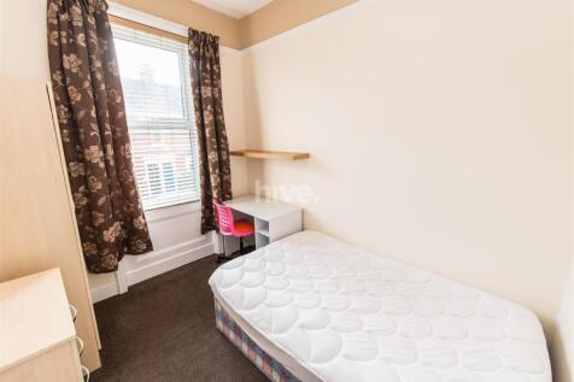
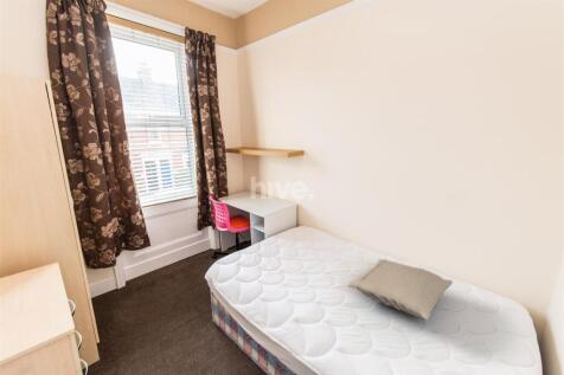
+ pillow [347,258,454,322]
